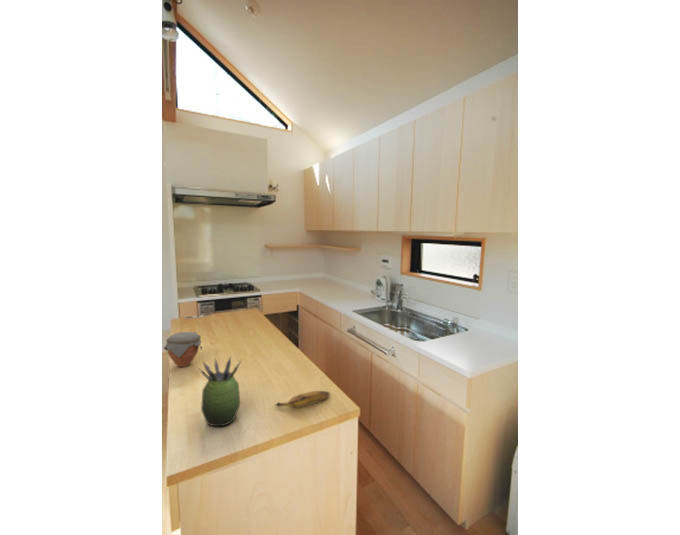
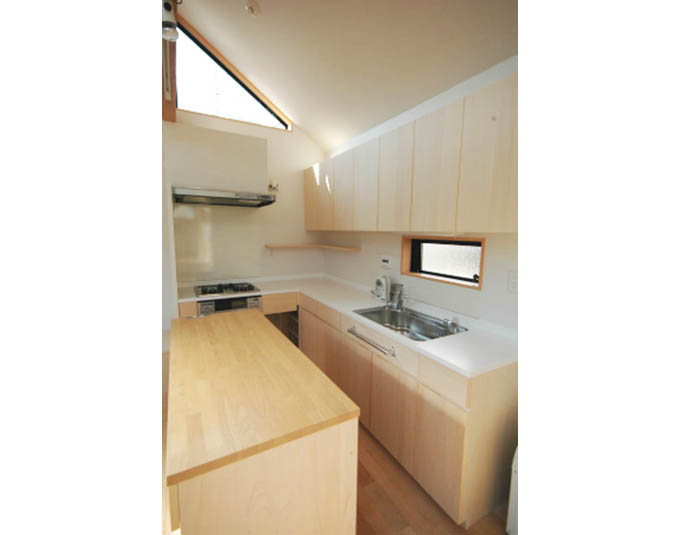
- succulent plant [199,355,243,427]
- jar [163,331,203,368]
- banana [273,390,331,408]
